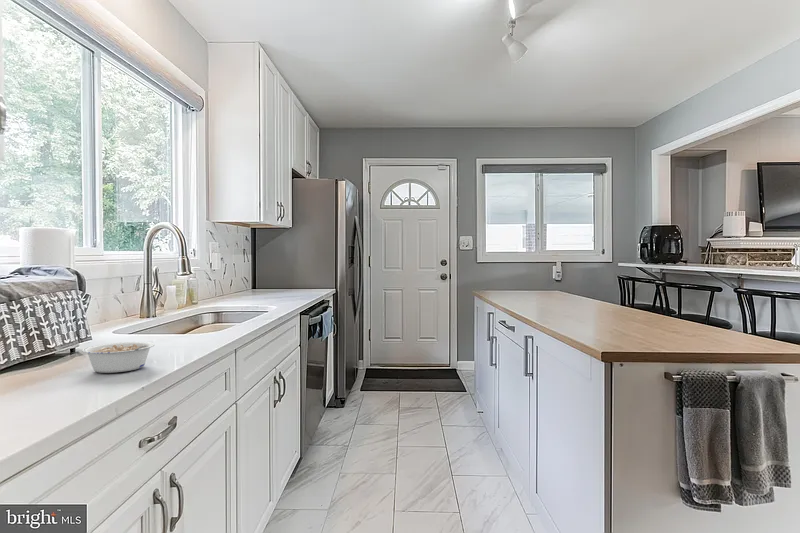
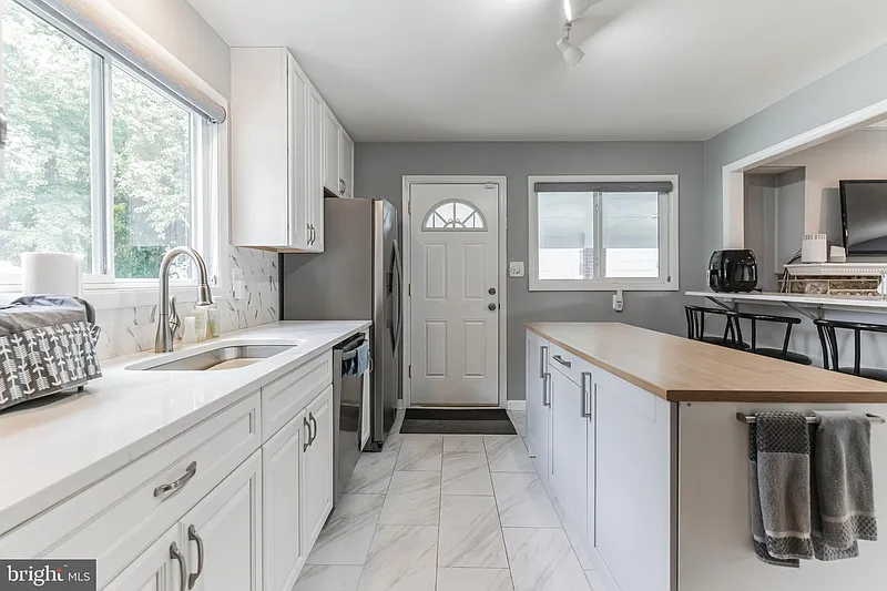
- legume [81,341,156,374]
